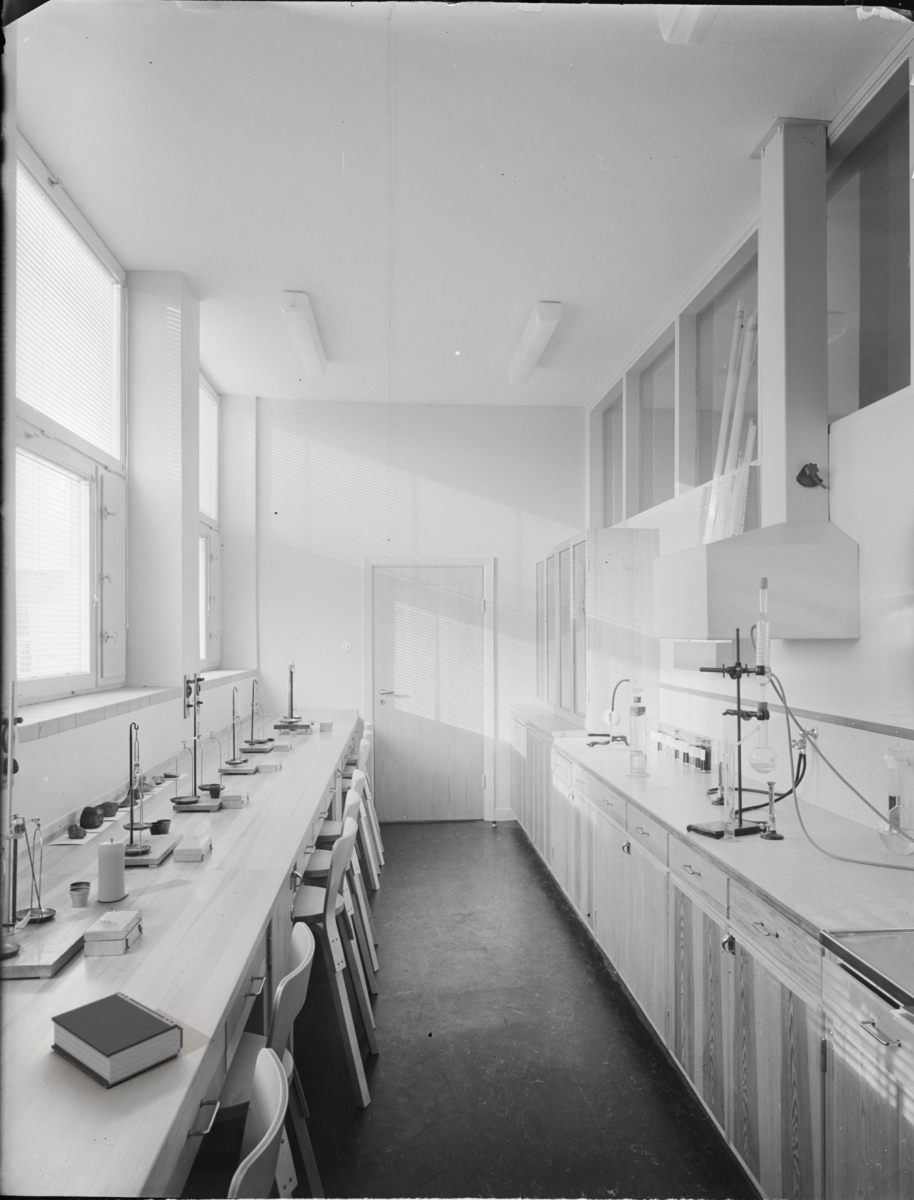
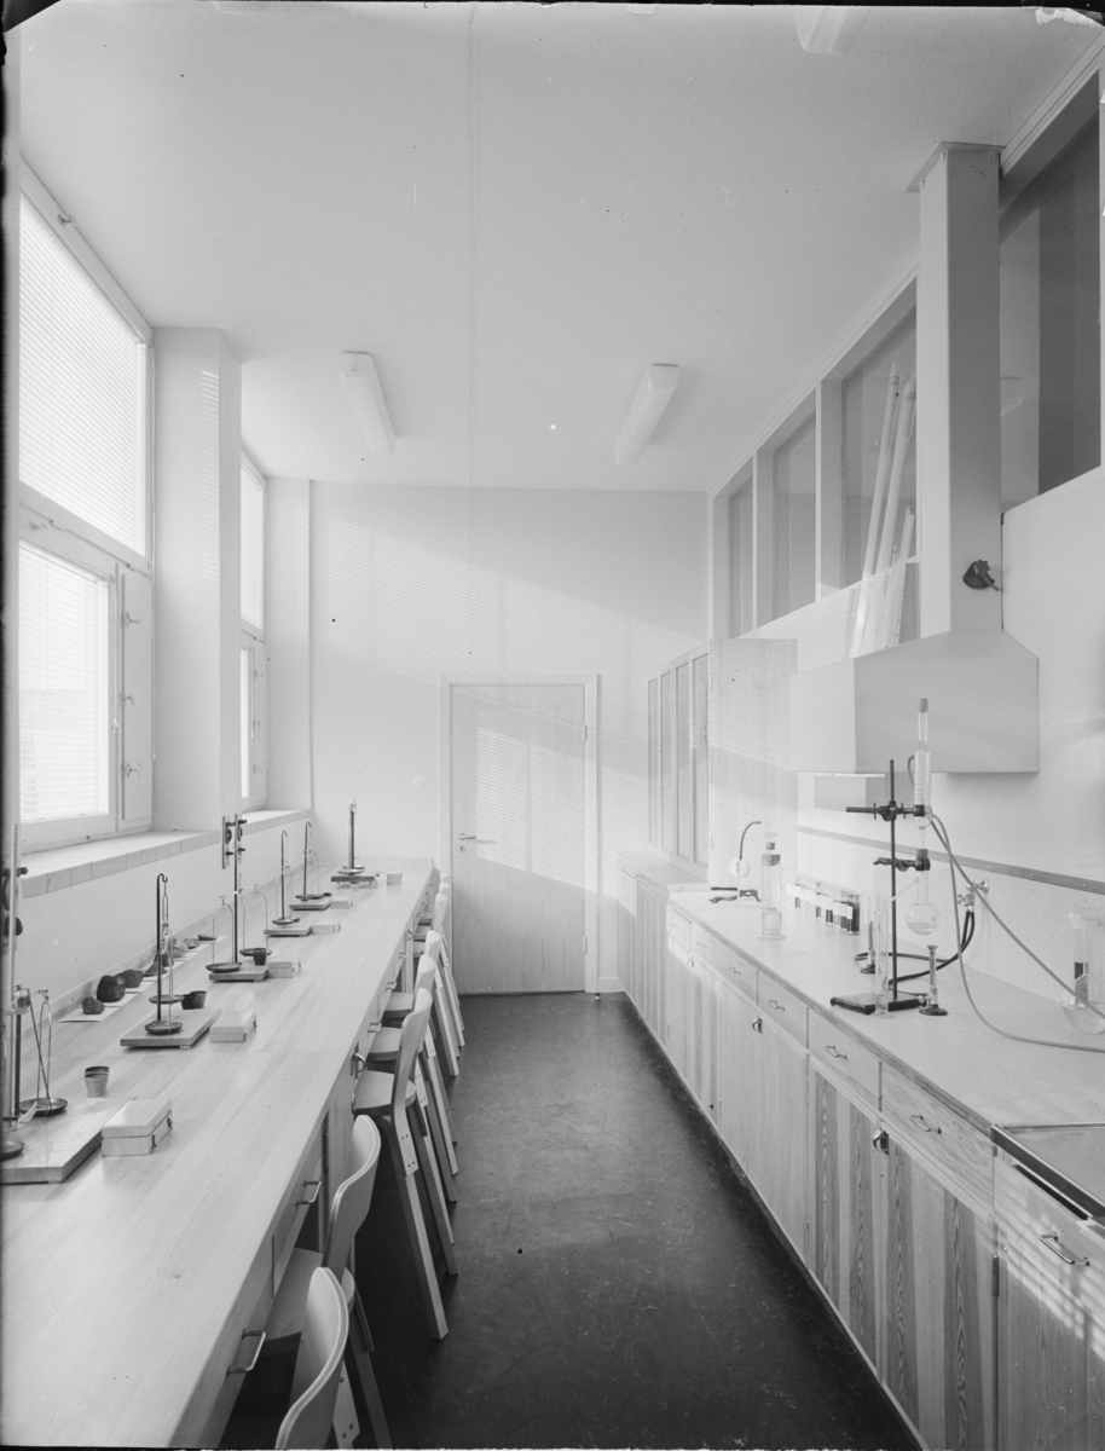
- book [50,991,184,1089]
- candle [96,837,130,903]
